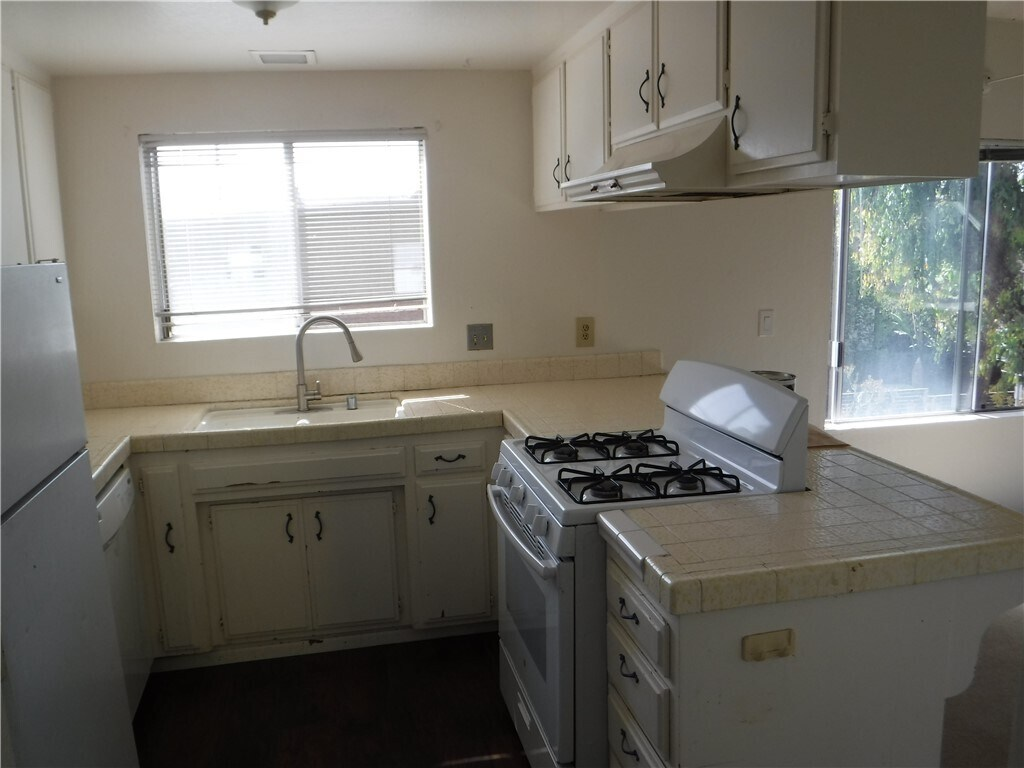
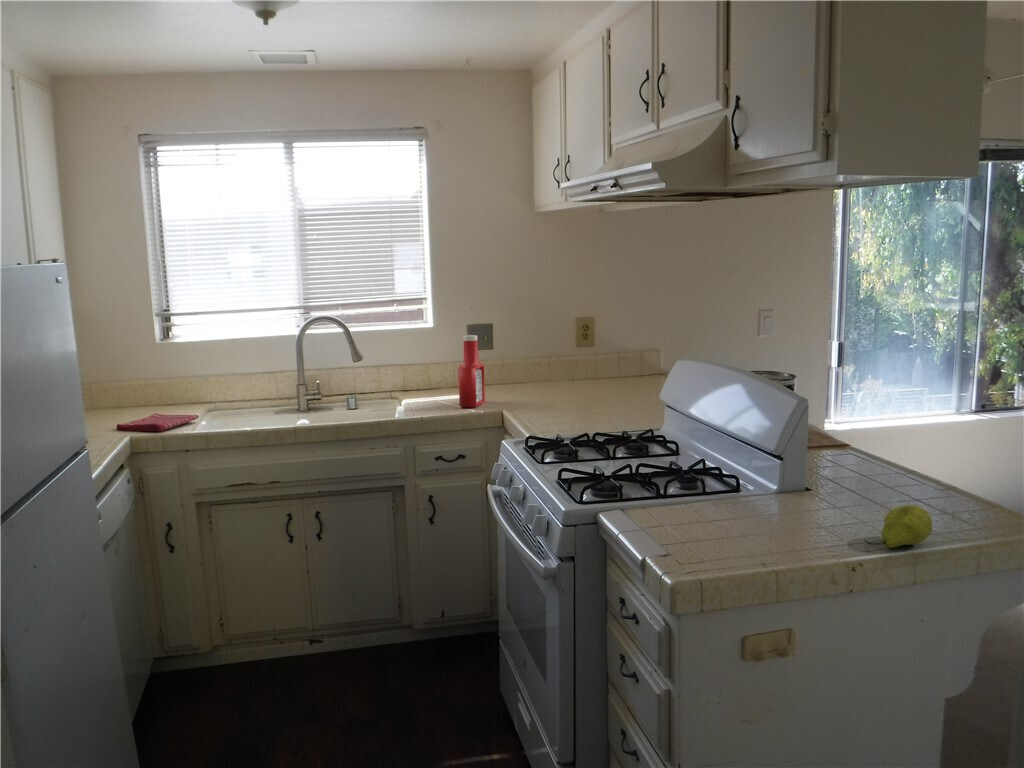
+ soap bottle [457,334,486,408]
+ fruit [863,504,933,549]
+ dish towel [115,412,200,432]
